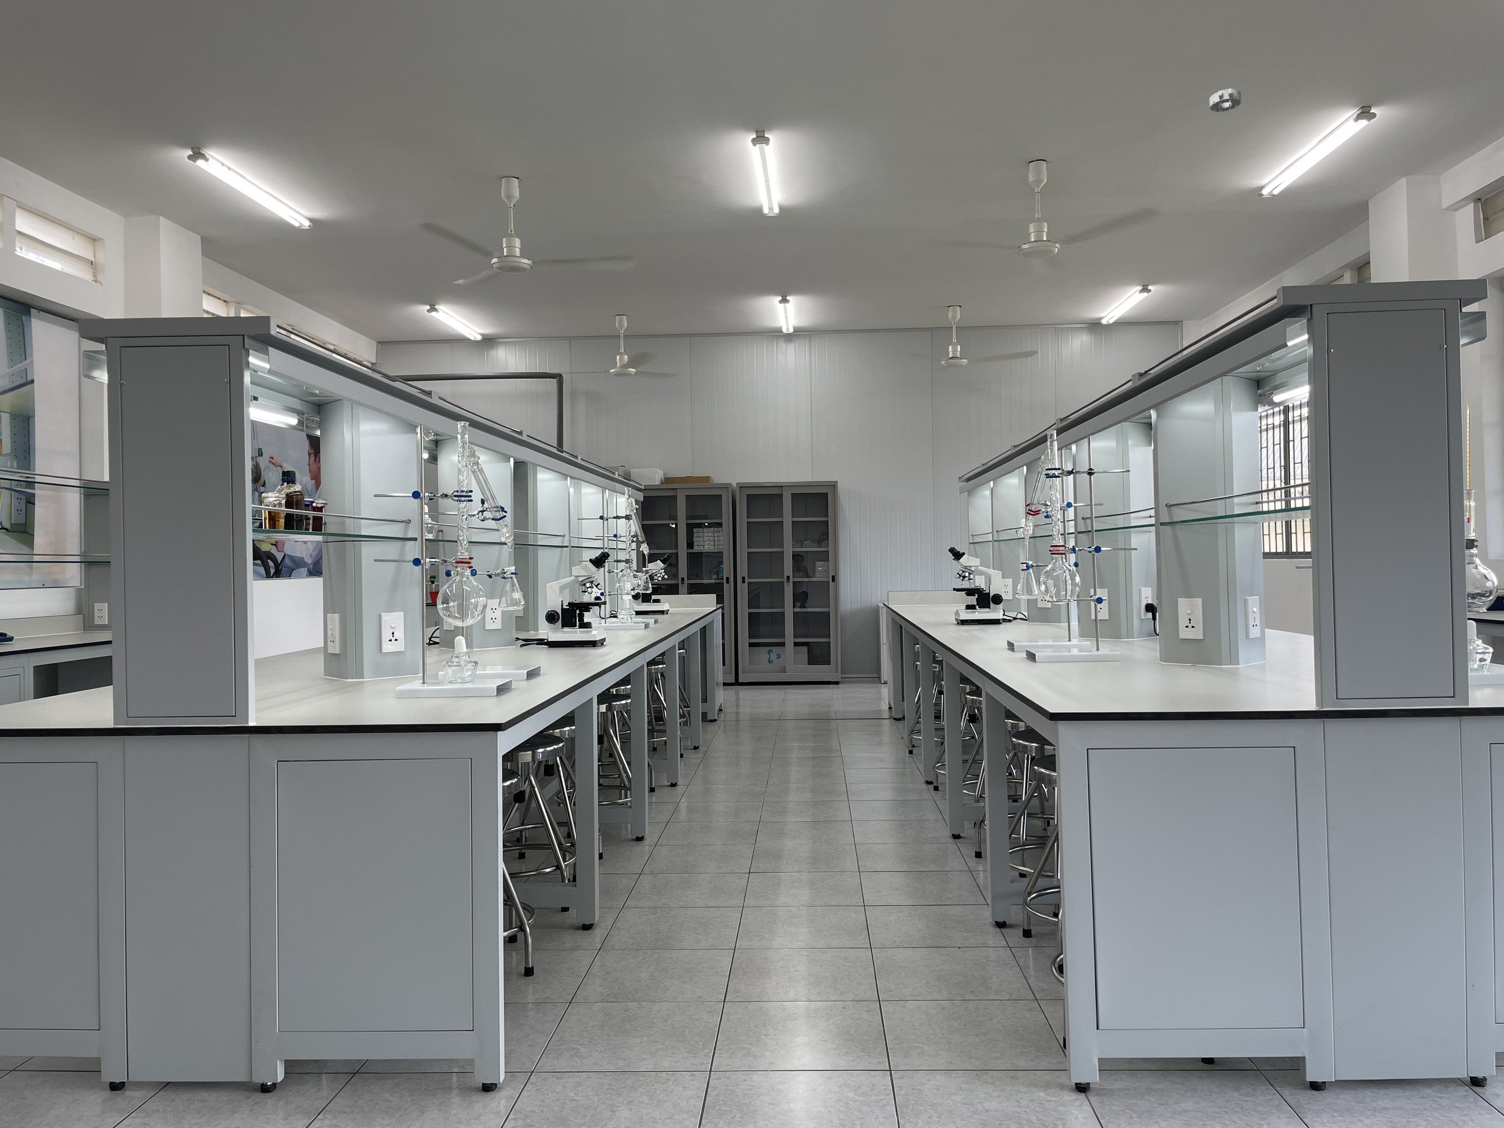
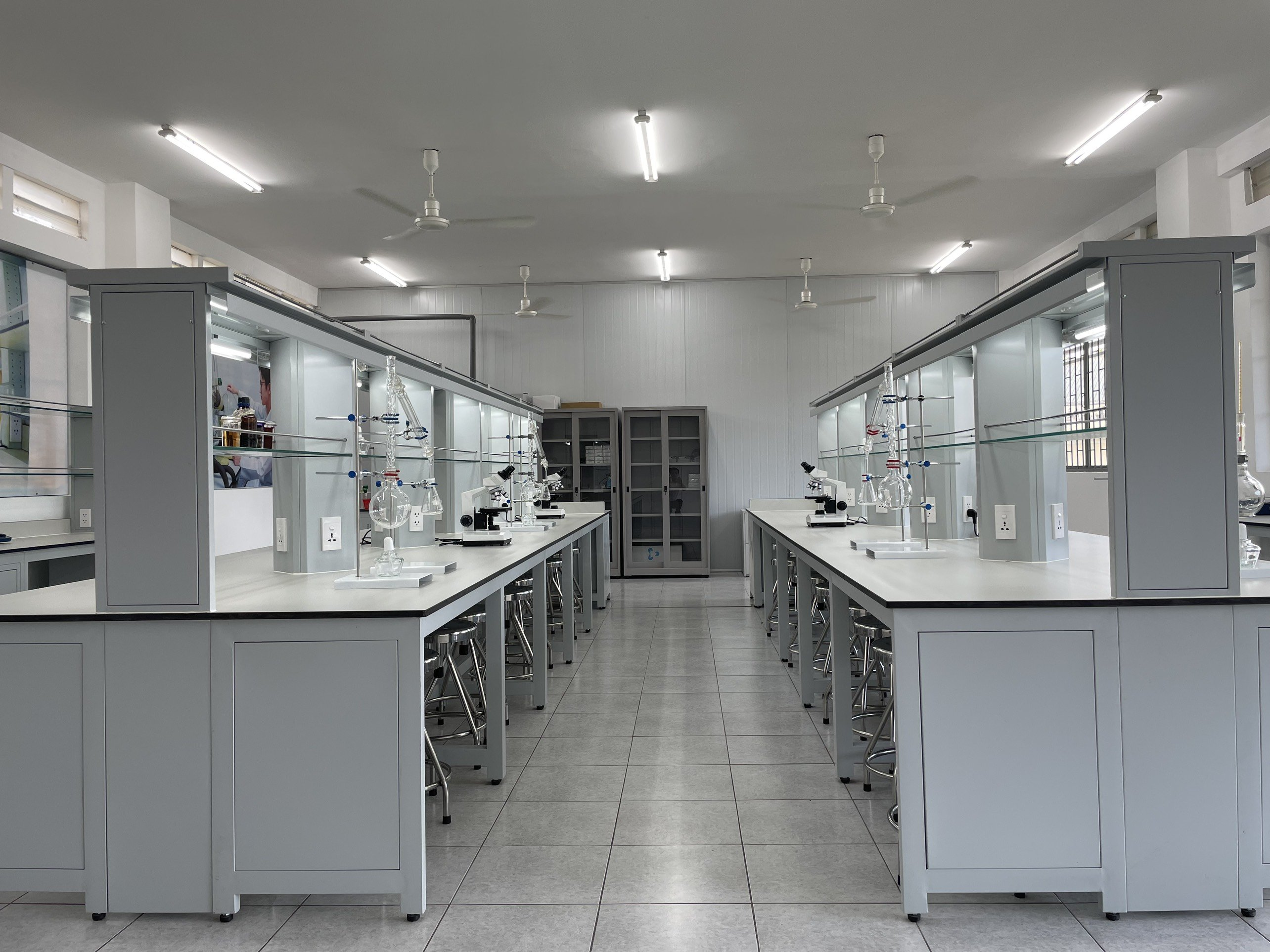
- smoke detector [1209,88,1241,113]
